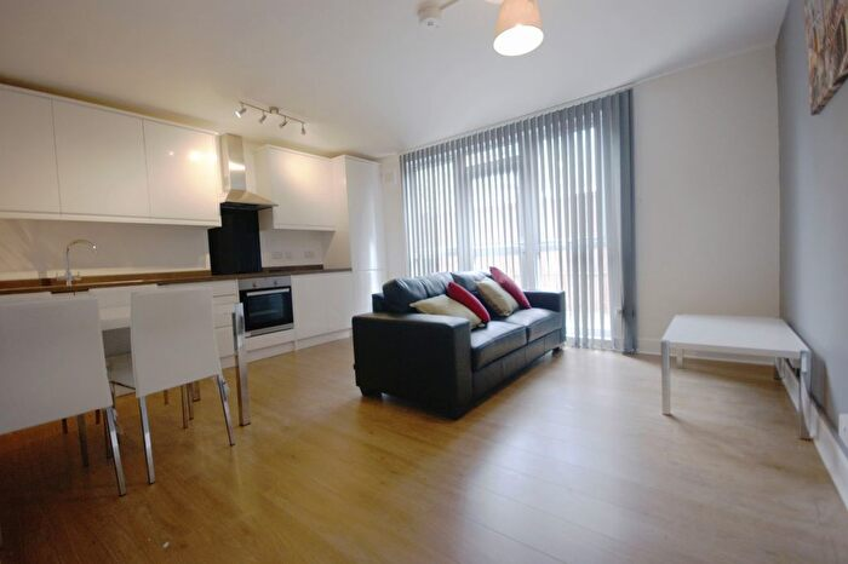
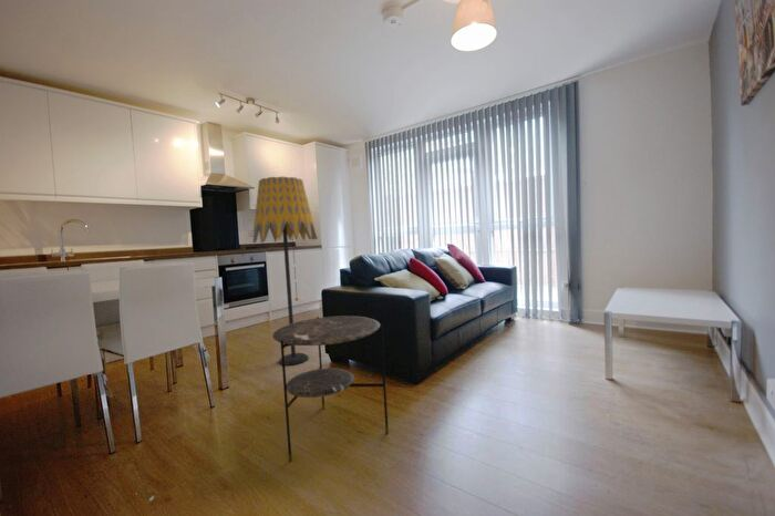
+ floor lamp [251,176,319,367]
+ side table [271,314,390,463]
